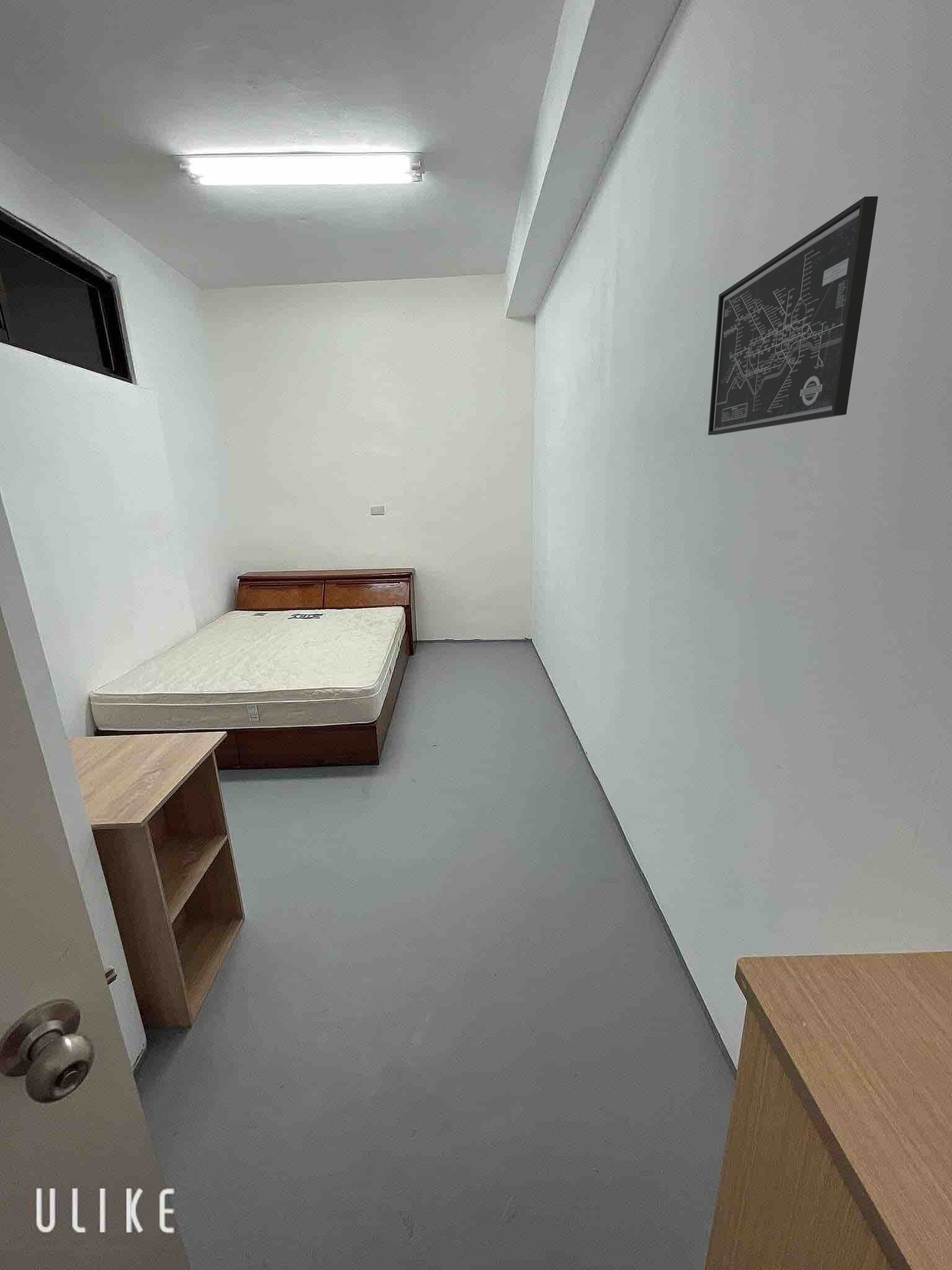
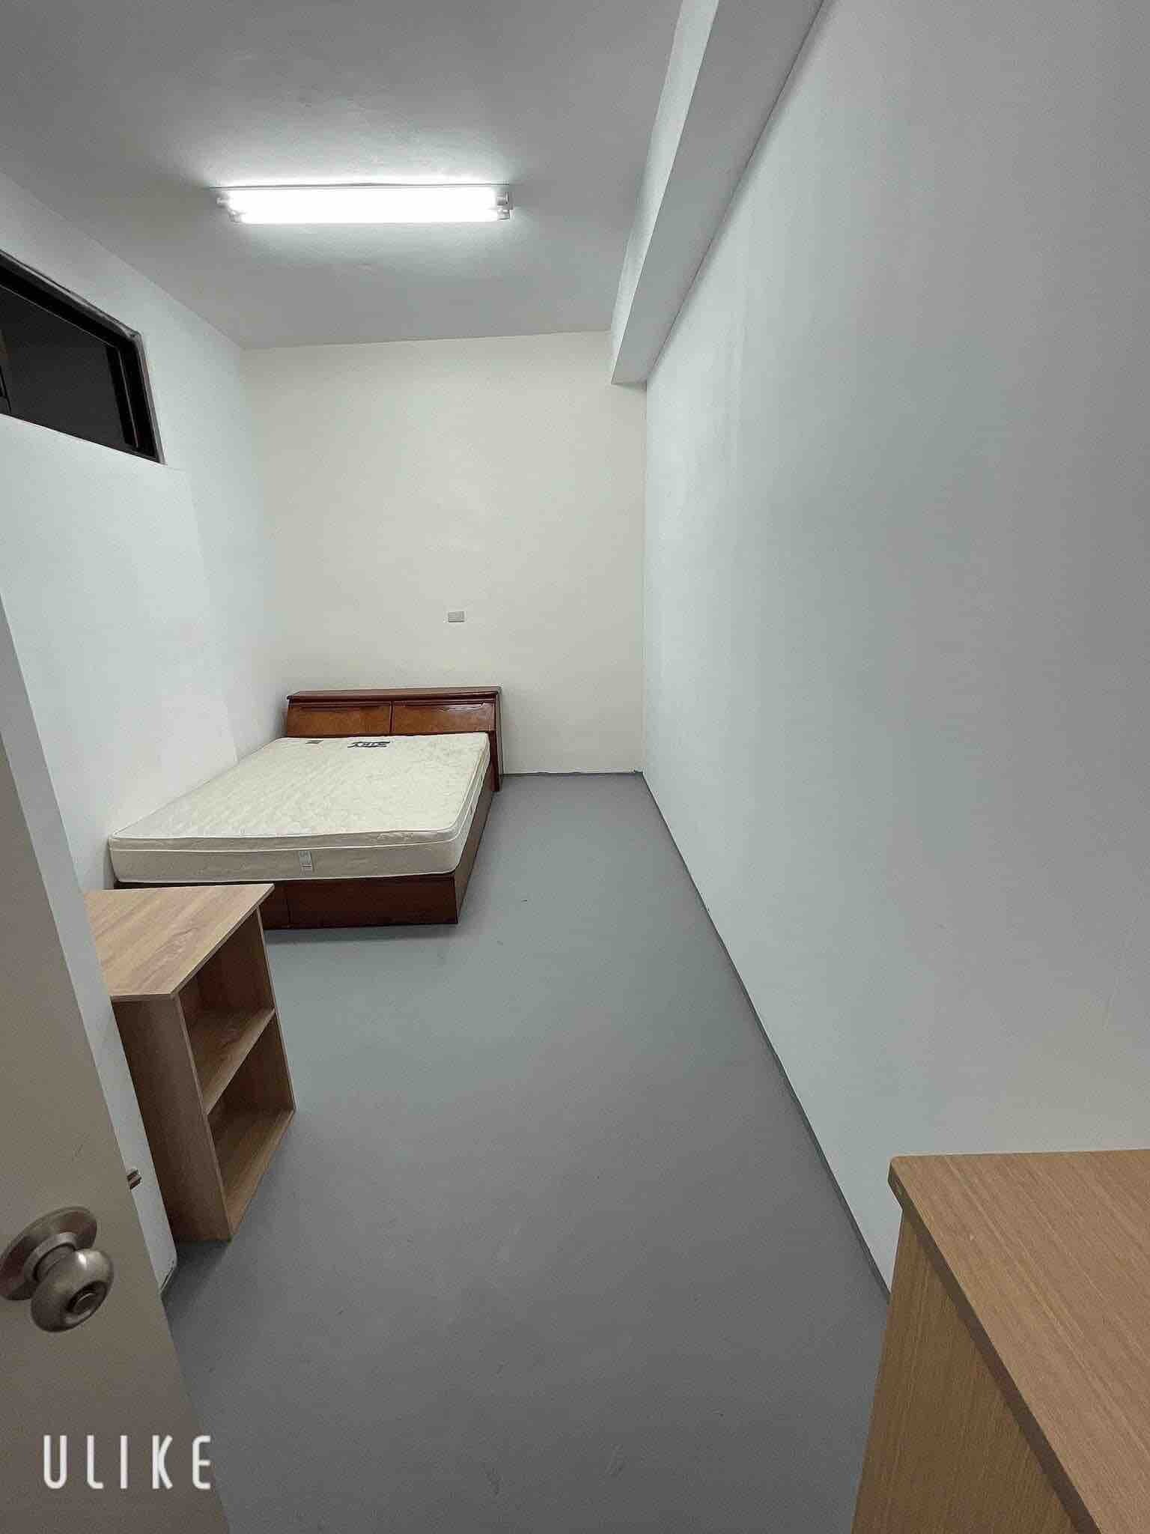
- wall art [708,195,879,436]
